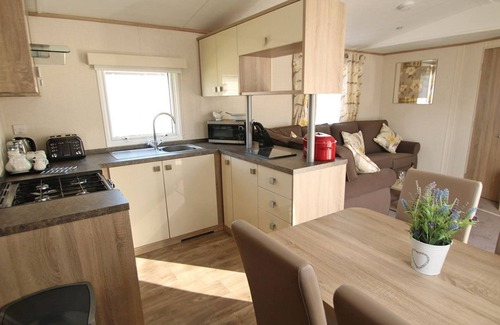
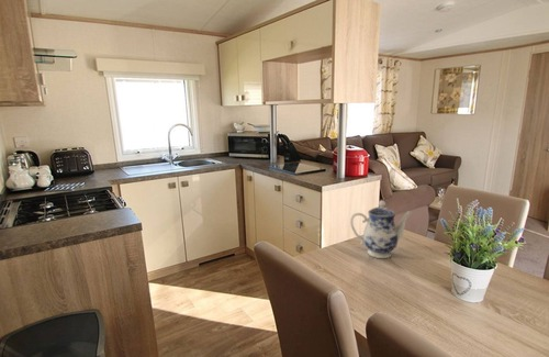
+ teapot [349,200,414,259]
